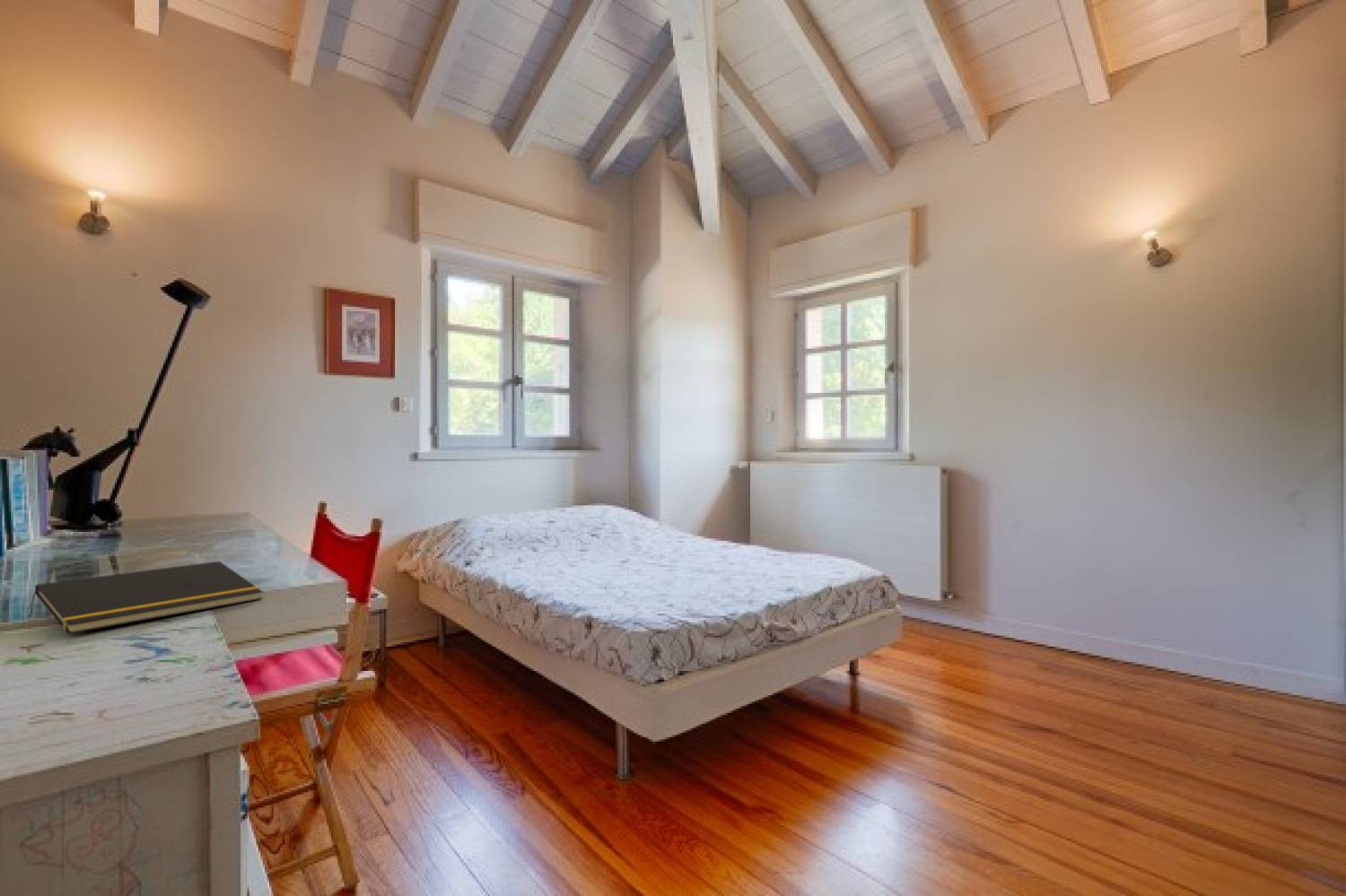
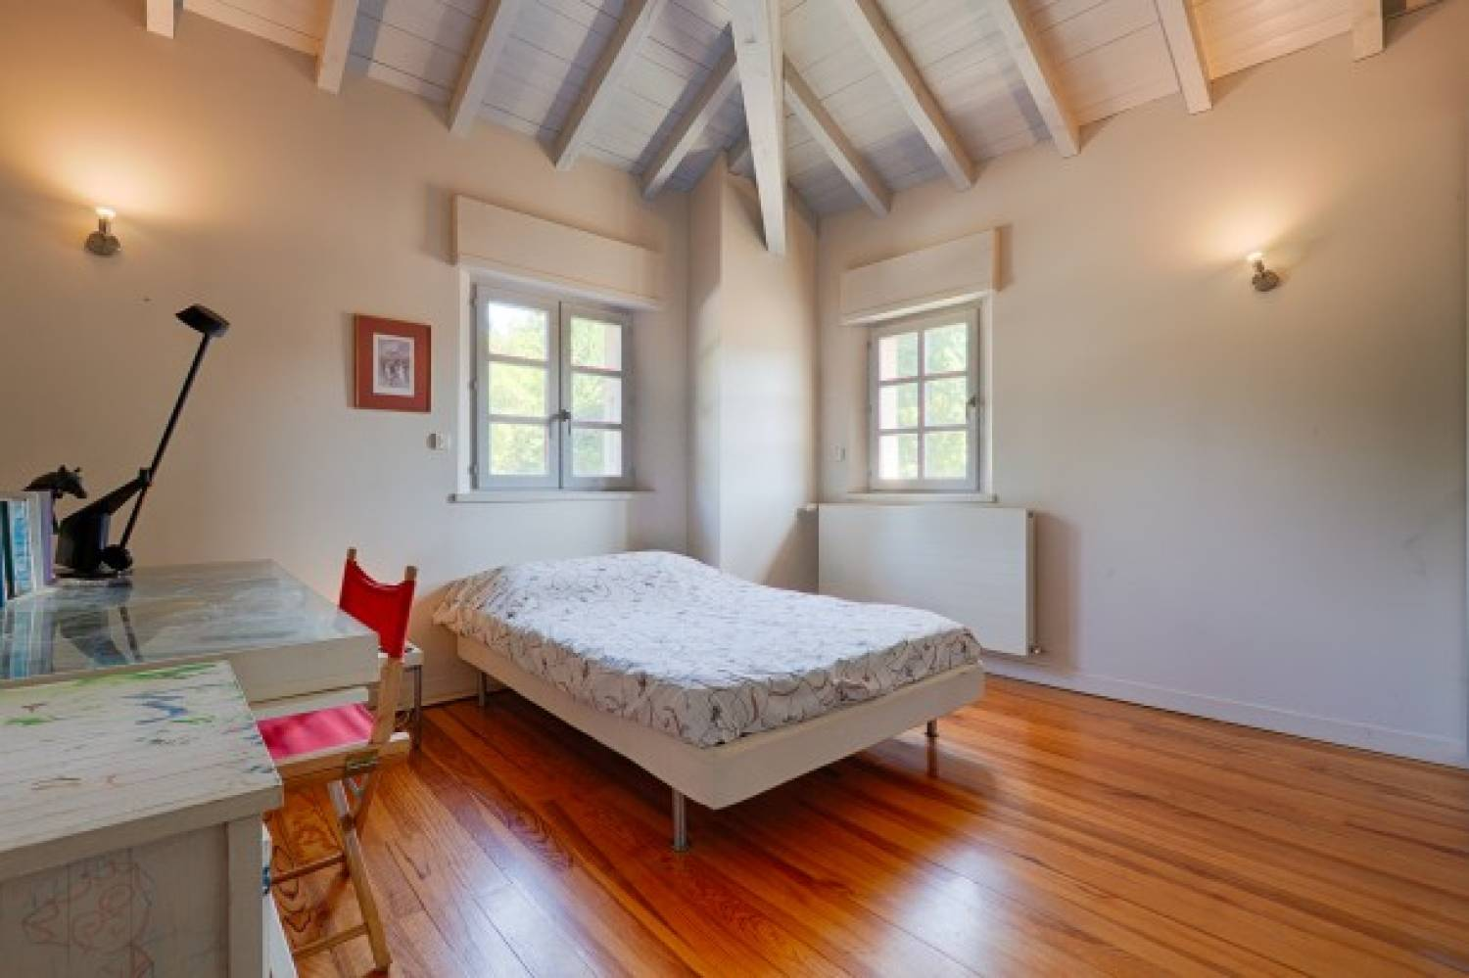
- notepad [28,561,263,635]
